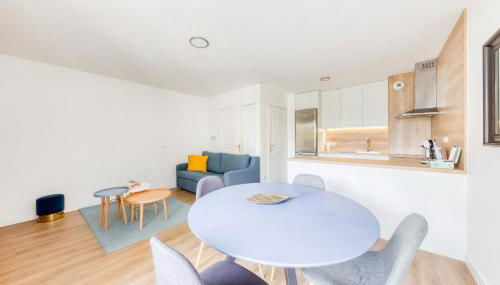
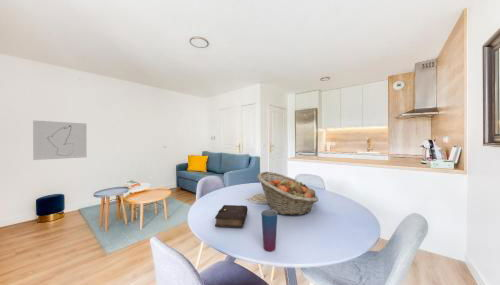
+ book [214,204,249,229]
+ cup [260,209,278,252]
+ fruit basket [257,171,319,216]
+ wall art [32,119,88,161]
